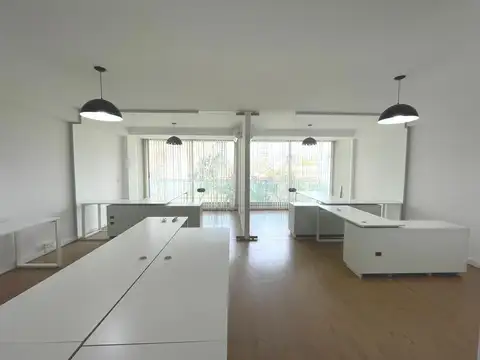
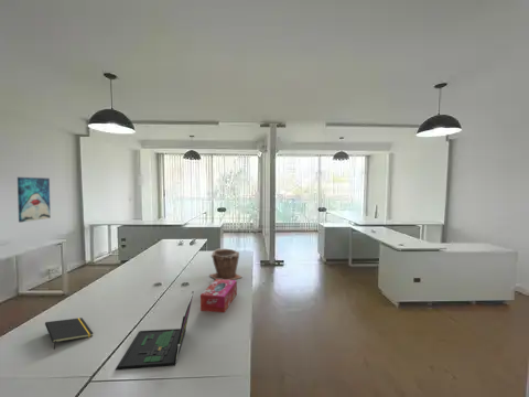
+ notepad [44,316,94,351]
+ plant pot [208,247,244,280]
+ laptop [114,290,195,372]
+ tissue box [199,279,238,313]
+ wall art [17,176,52,223]
